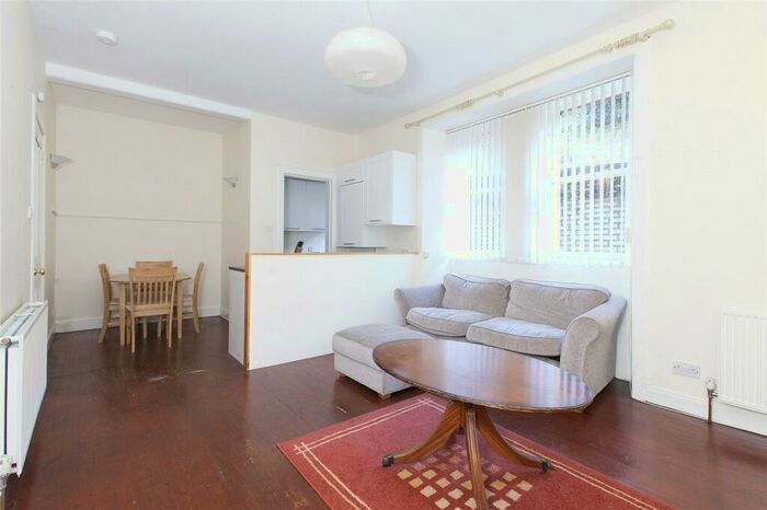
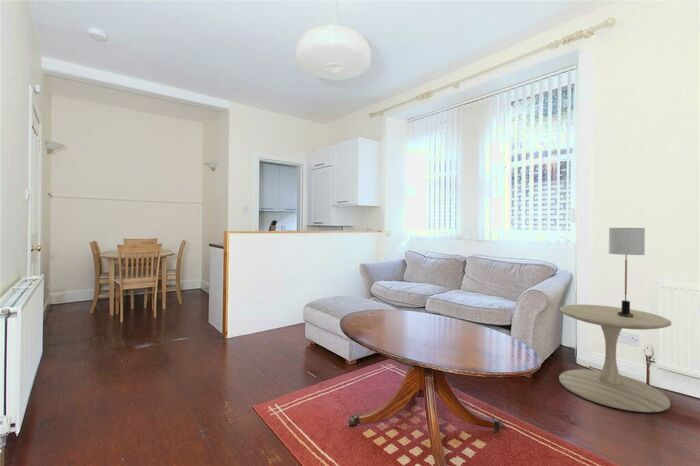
+ table lamp [608,227,646,316]
+ side table [558,304,672,413]
